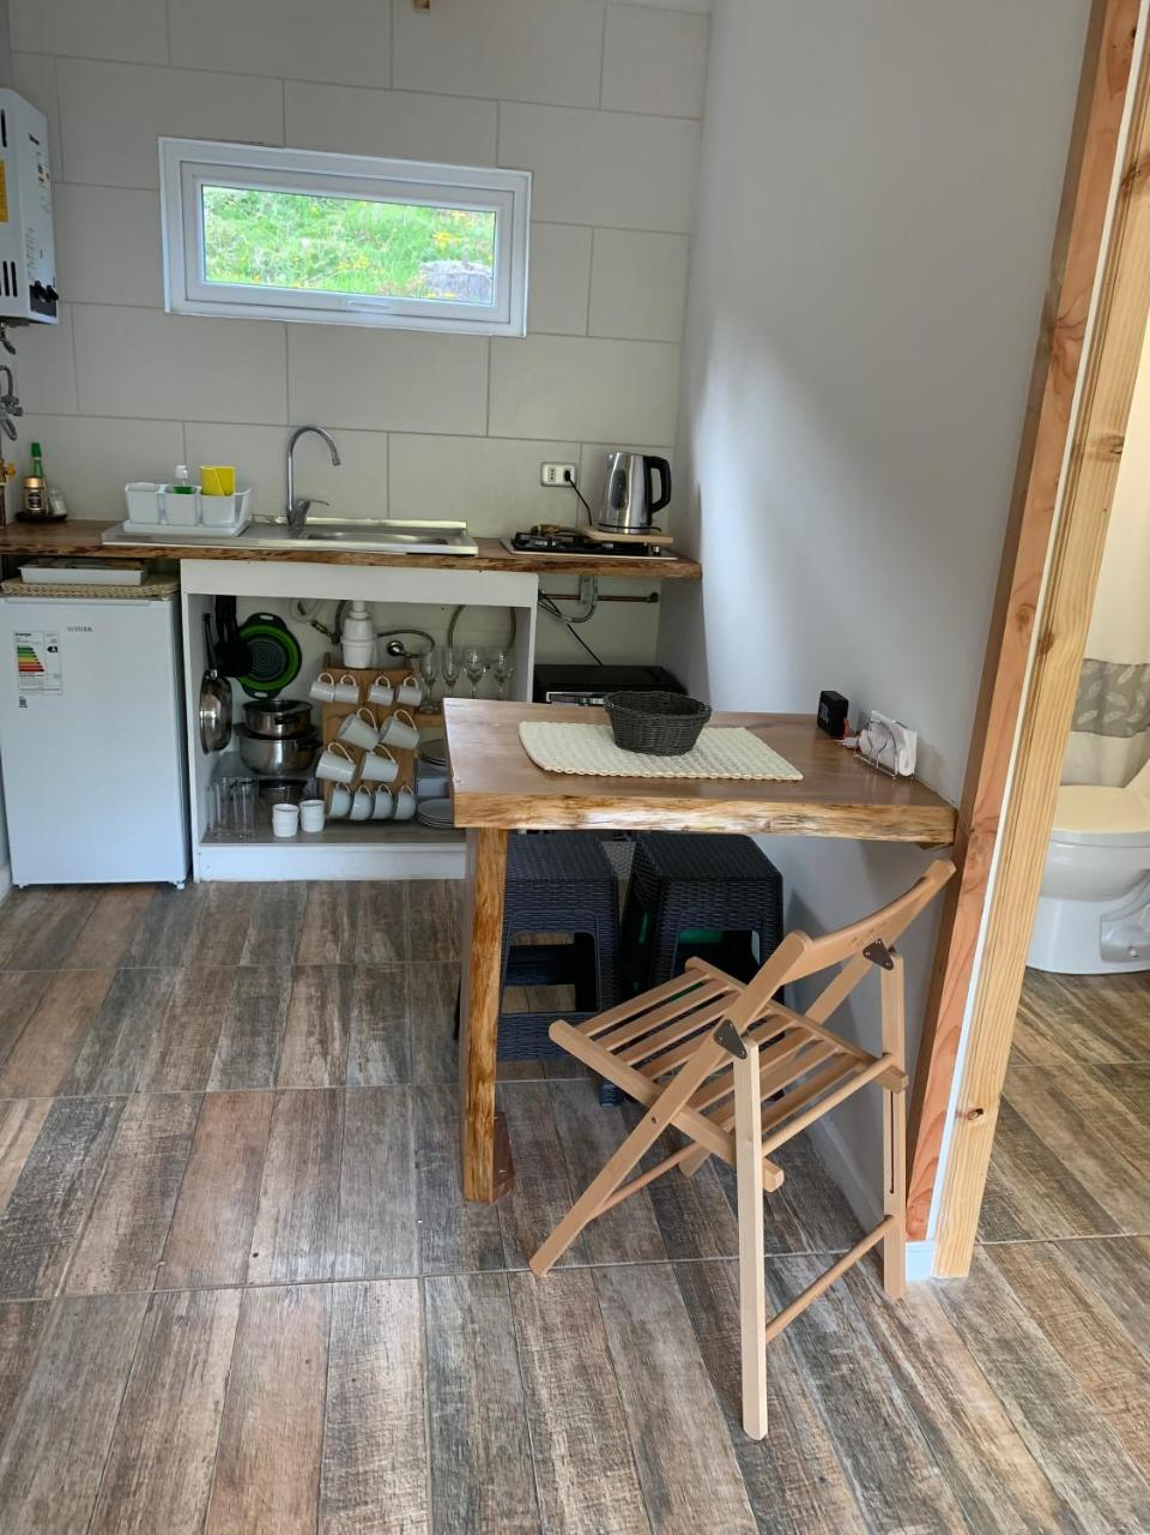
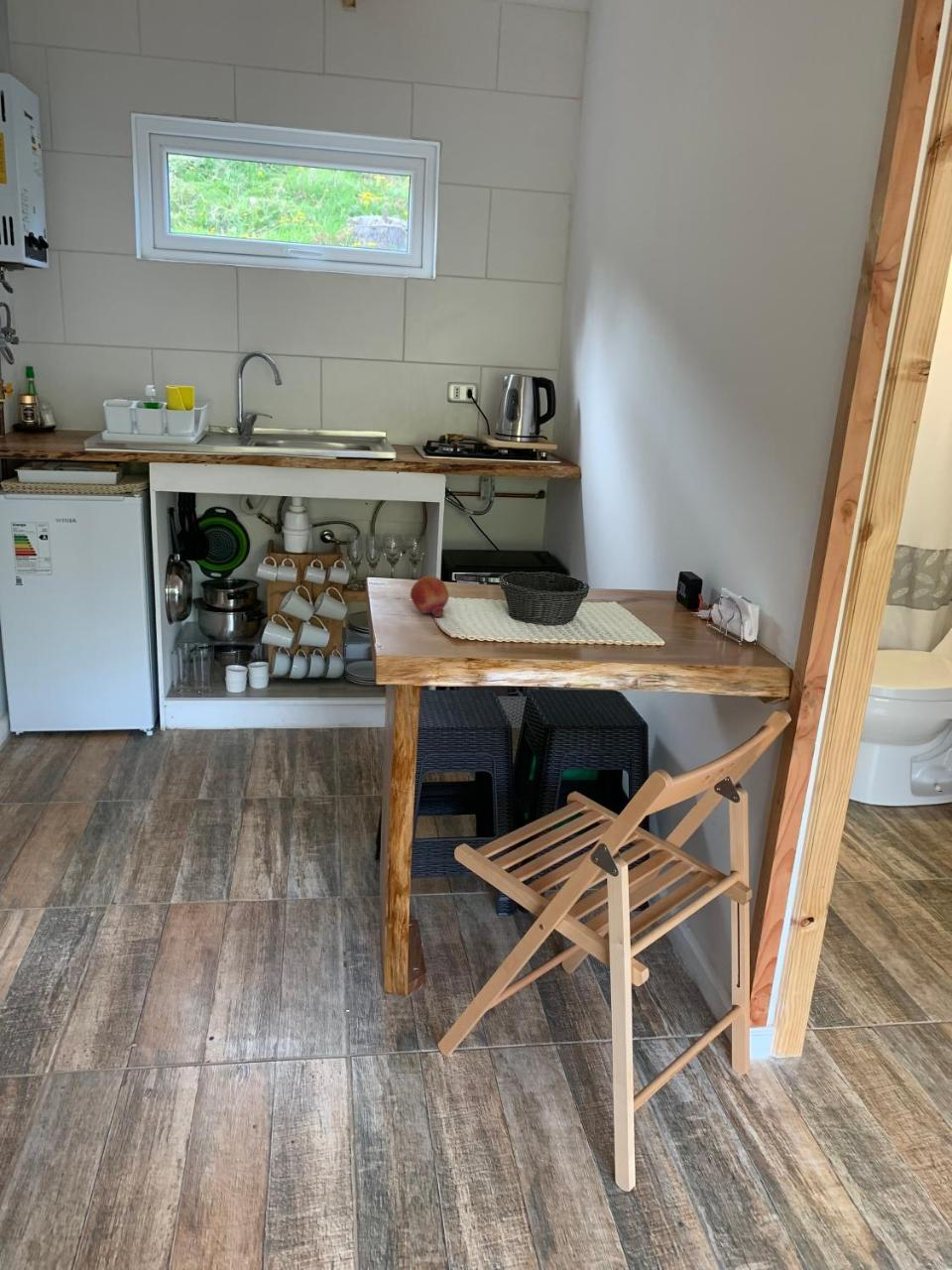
+ fruit [410,575,449,618]
